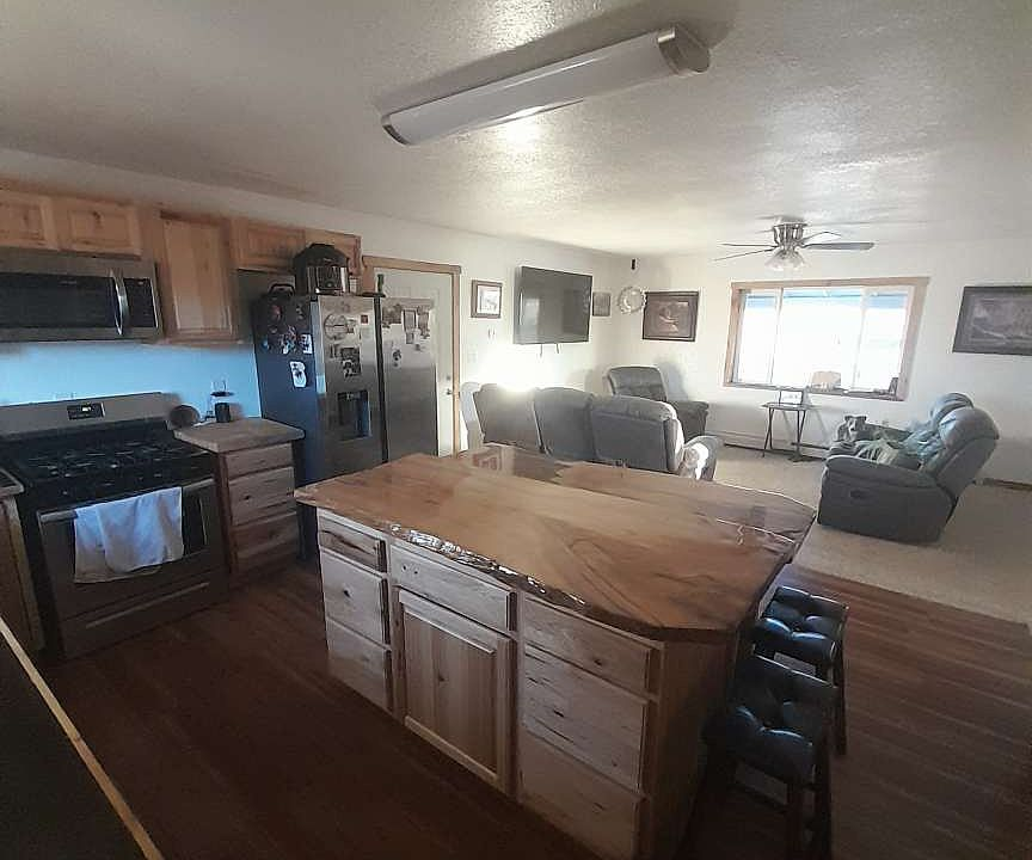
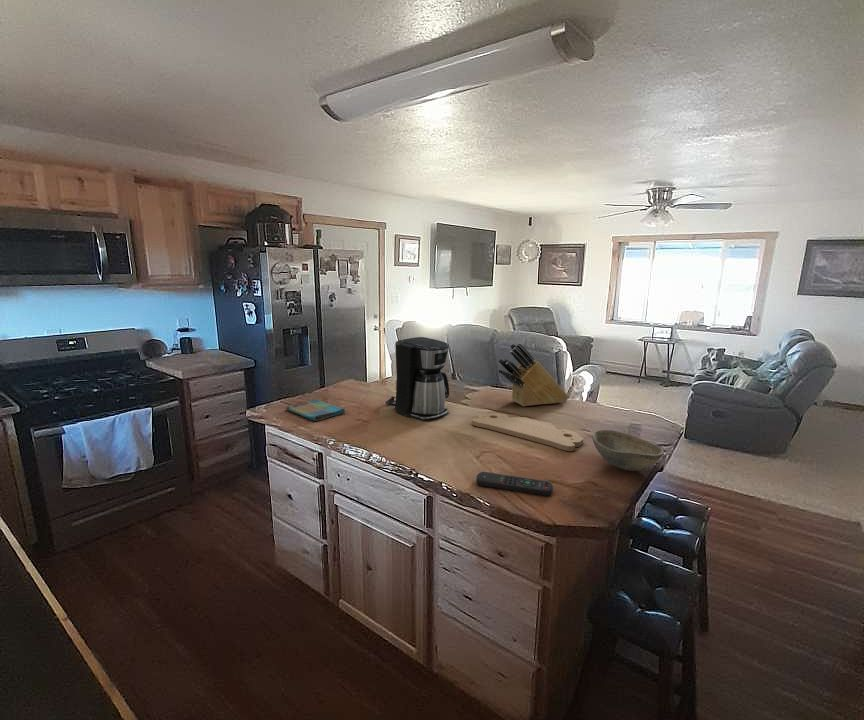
+ knife block [497,342,570,408]
+ coffee maker [385,336,450,421]
+ dish towel [285,398,347,422]
+ bowl [591,429,665,472]
+ cutting board [471,412,584,452]
+ remote control [476,471,554,497]
